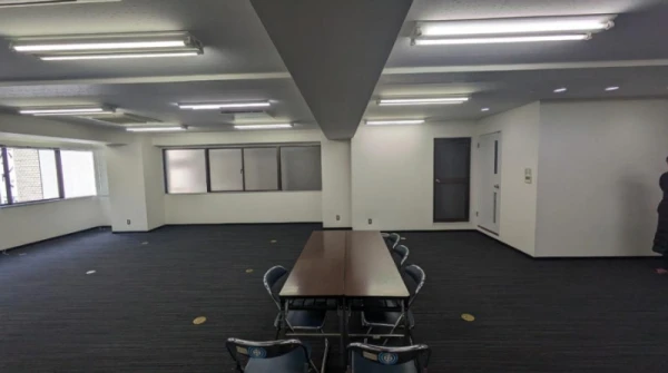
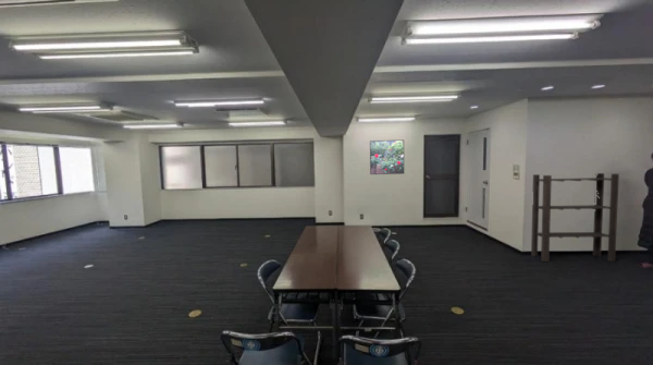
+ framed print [369,138,405,175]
+ bookshelf [530,172,620,263]
